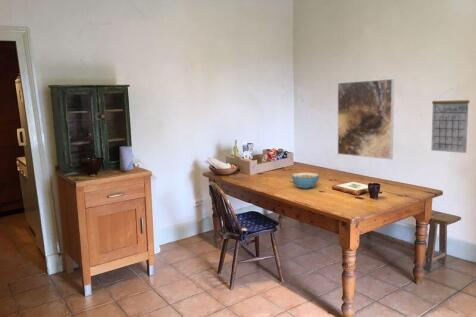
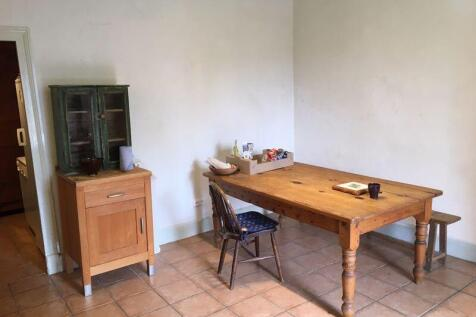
- cereal bowl [291,172,320,190]
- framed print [337,78,395,161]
- calendar [430,87,470,154]
